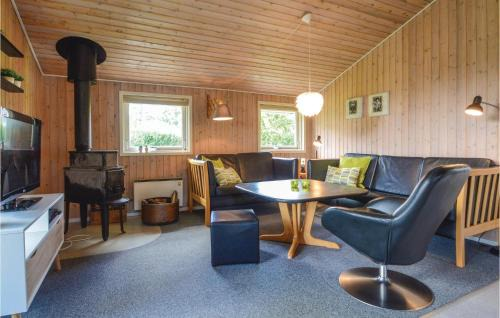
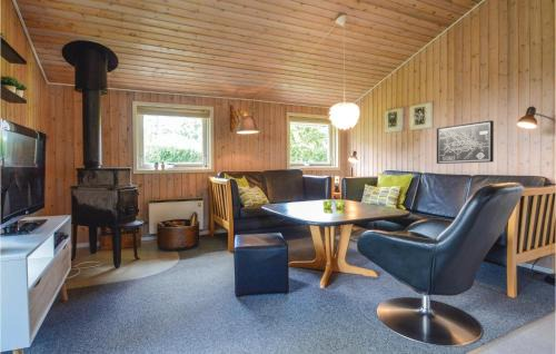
+ wall art [436,119,495,165]
